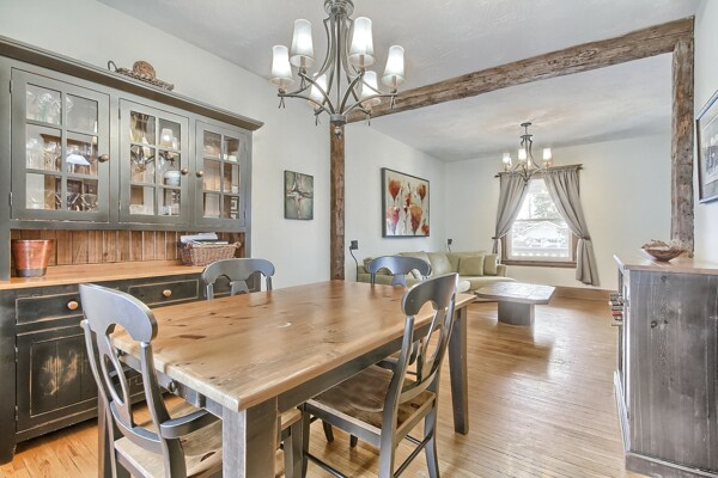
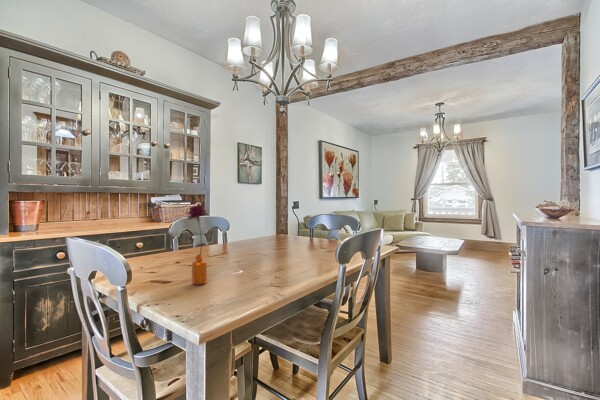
+ flower [184,203,214,286]
